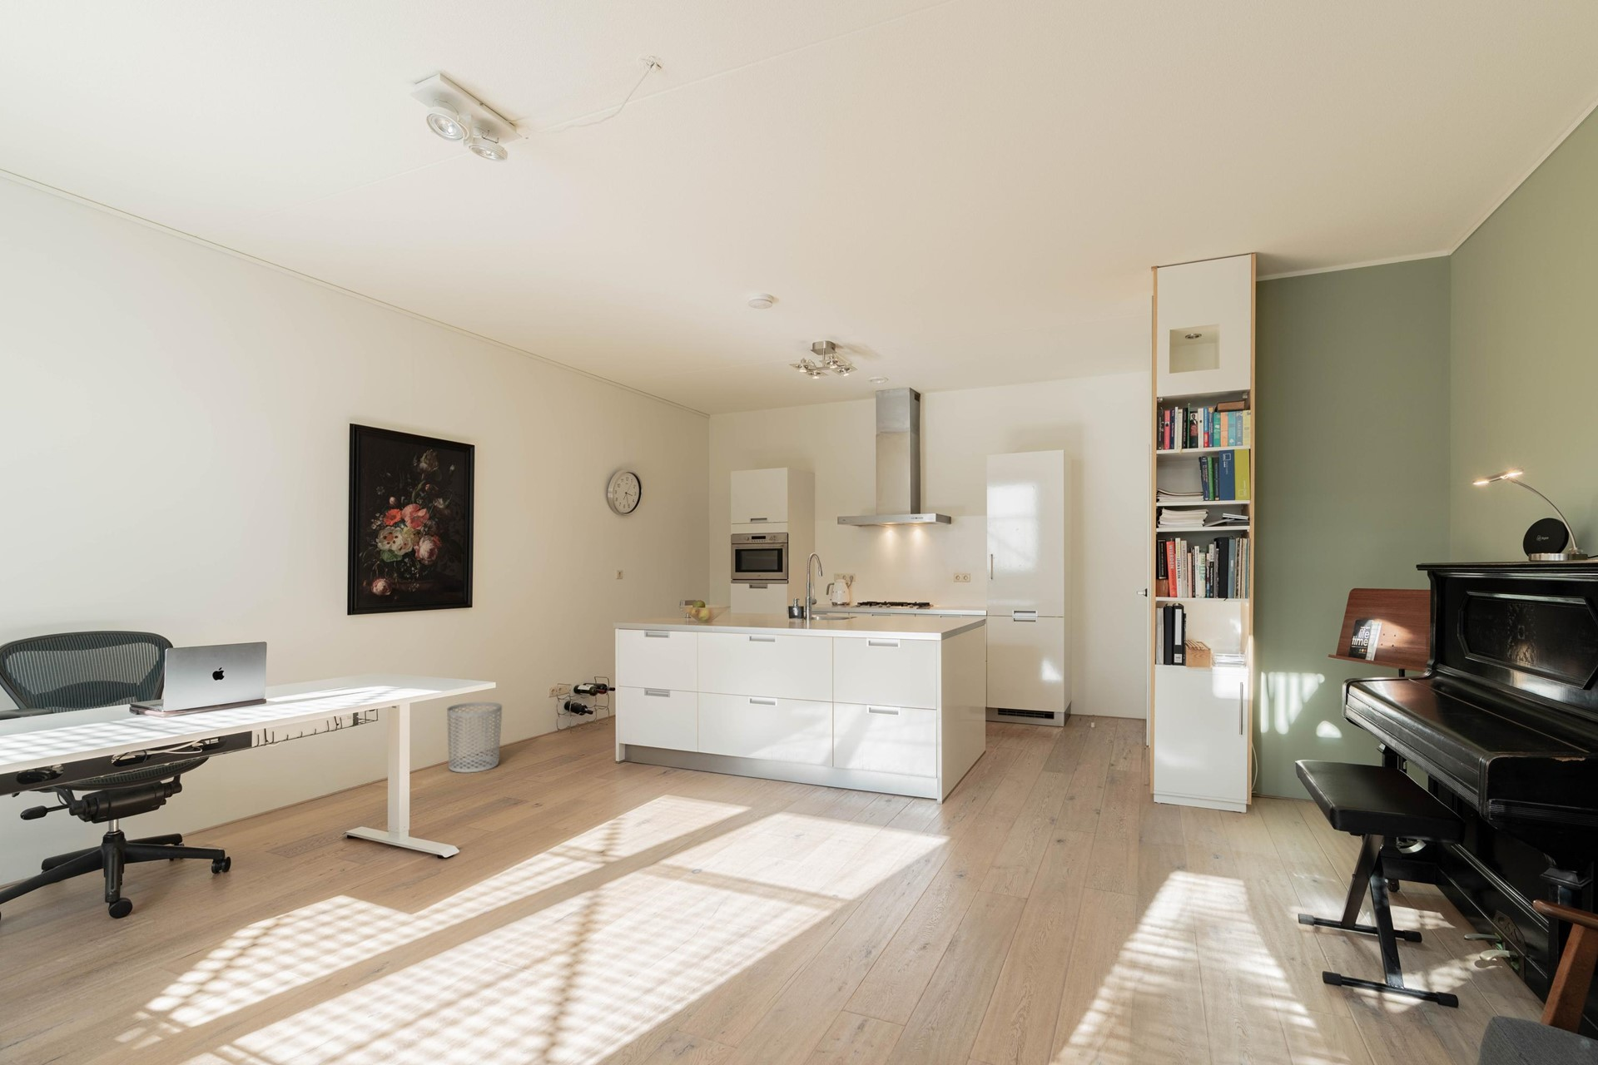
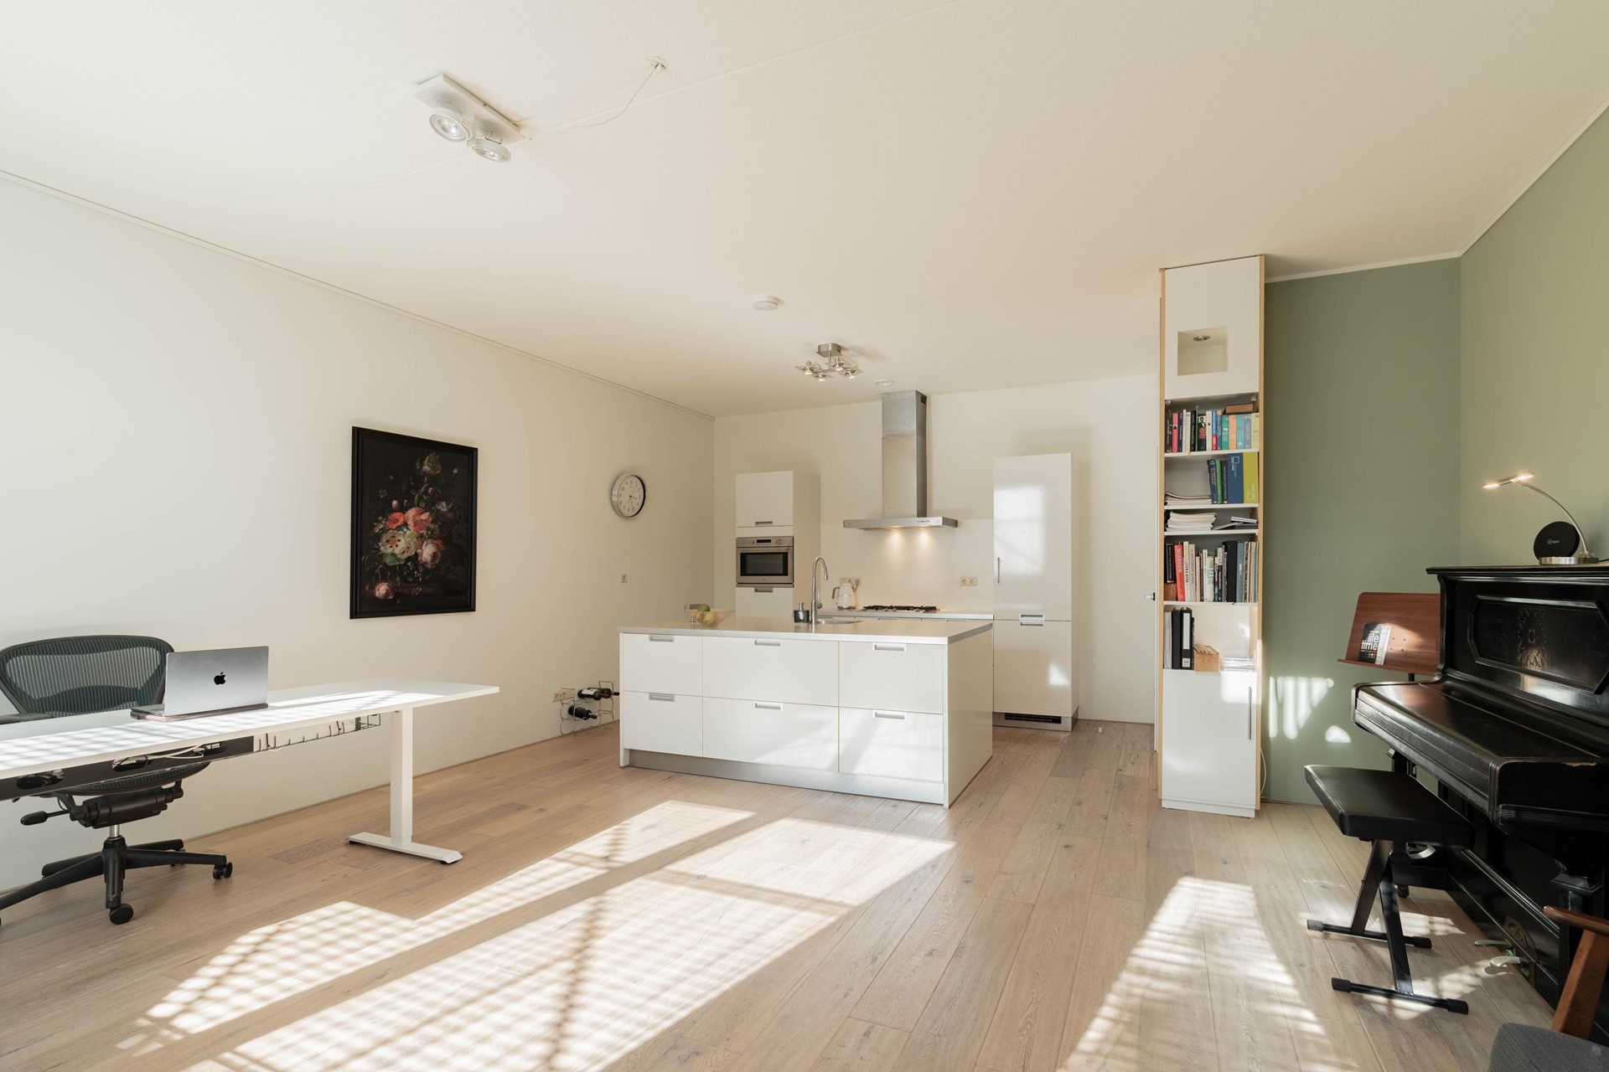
- waste bin [446,701,503,774]
